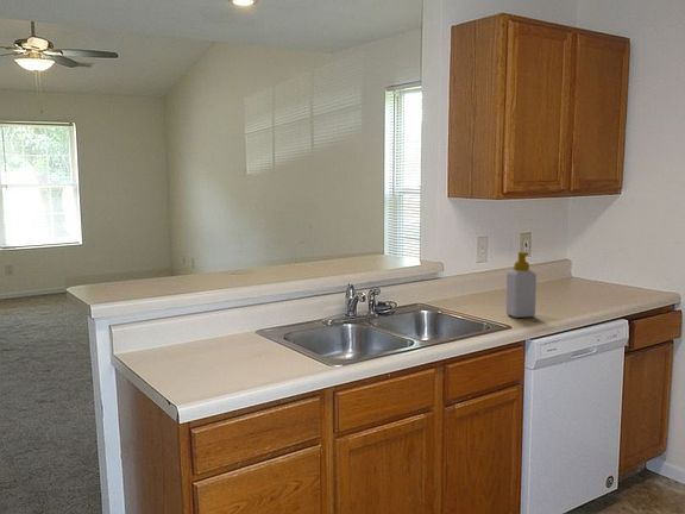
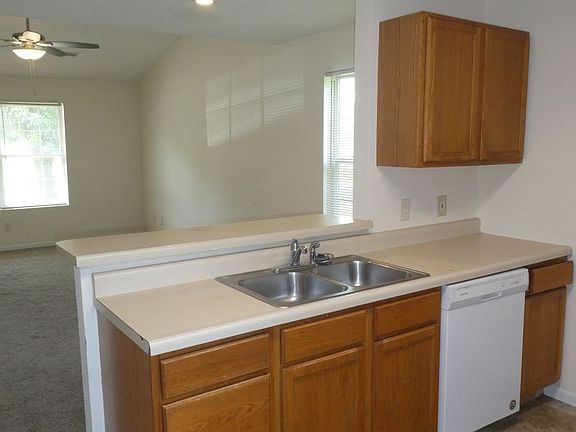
- soap bottle [504,251,538,319]
